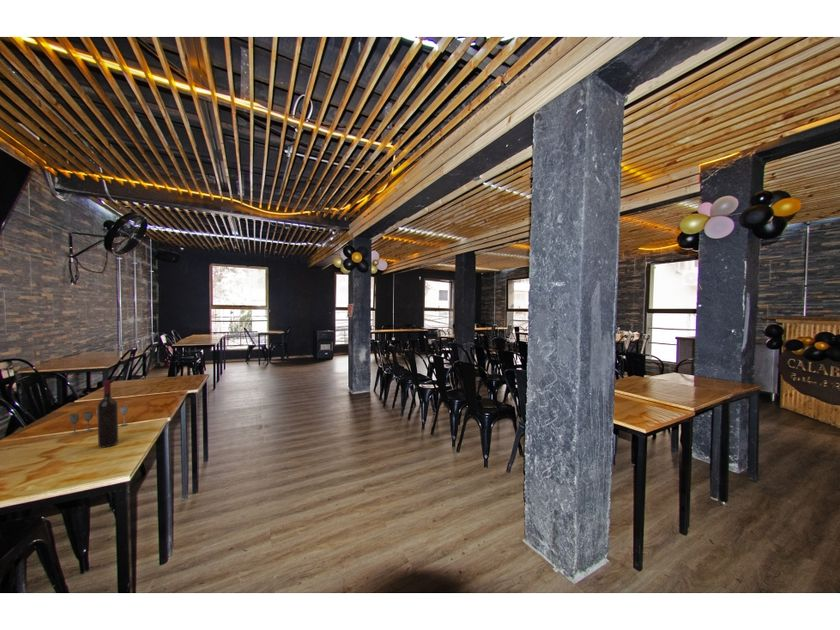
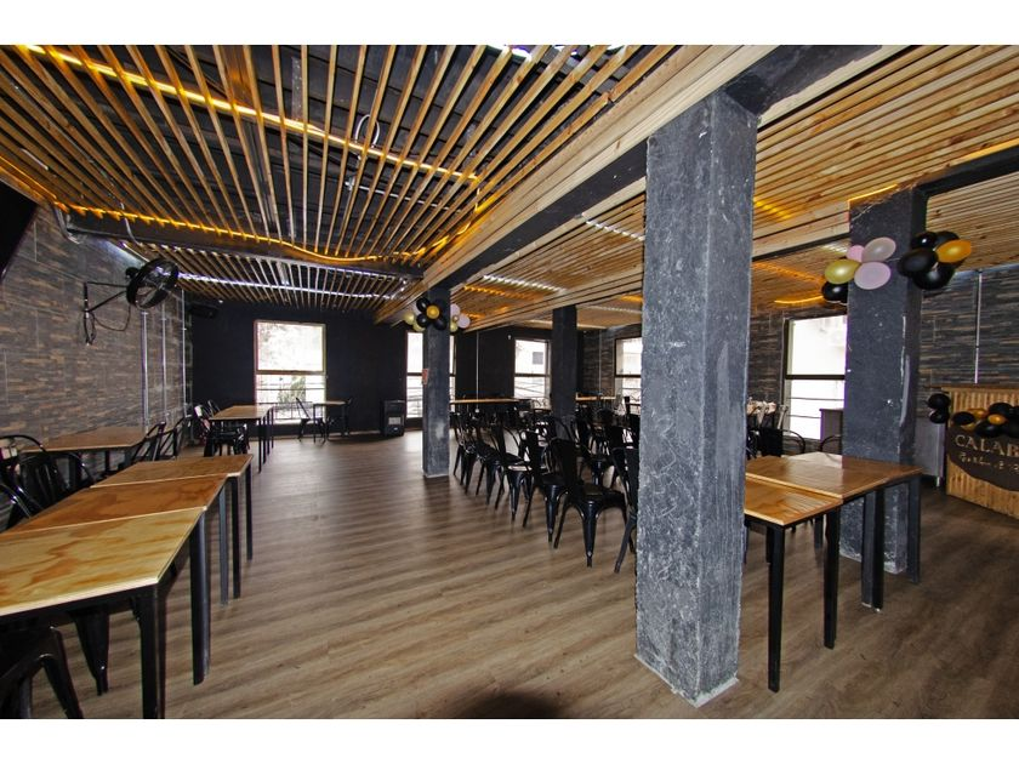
- wine bottle [96,379,119,448]
- wine glass [68,405,129,436]
